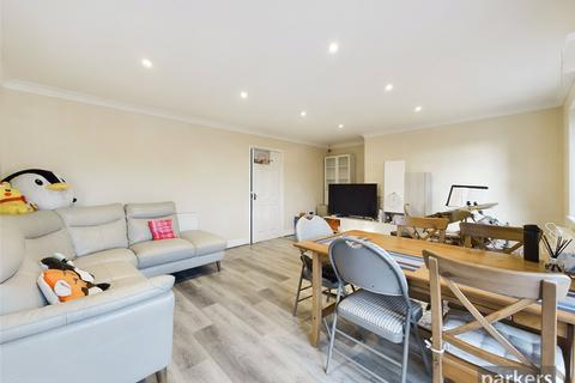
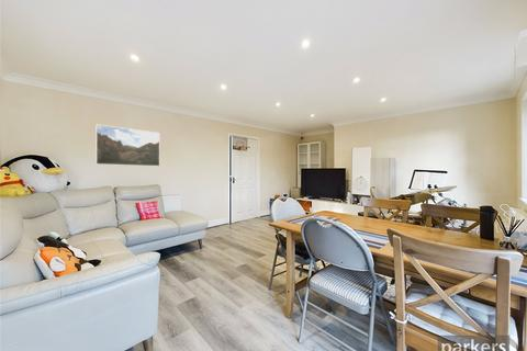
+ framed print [96,124,161,167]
